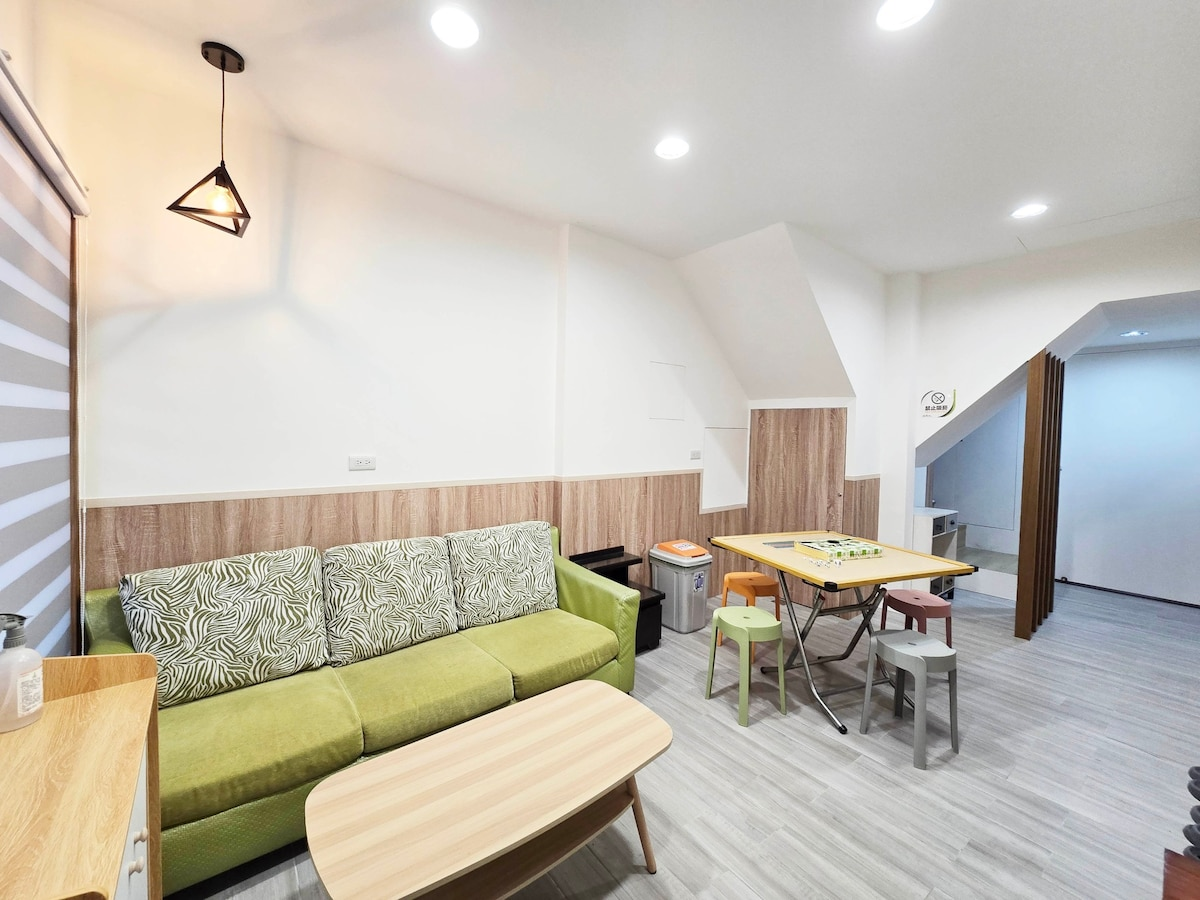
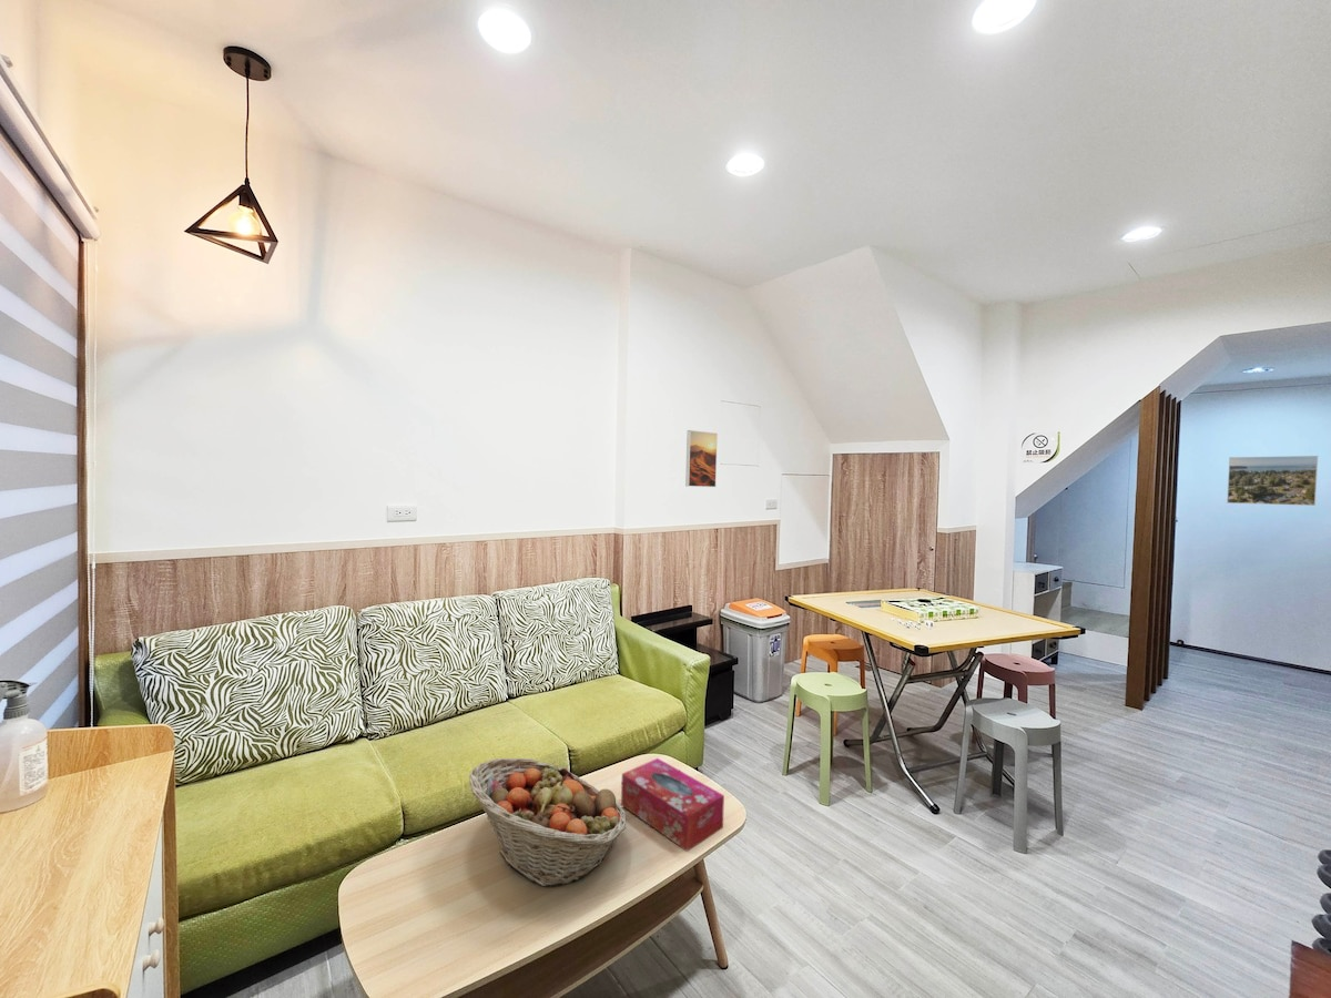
+ tissue box [620,757,725,853]
+ fruit basket [468,757,628,888]
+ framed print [1226,455,1319,507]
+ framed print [684,429,719,488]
